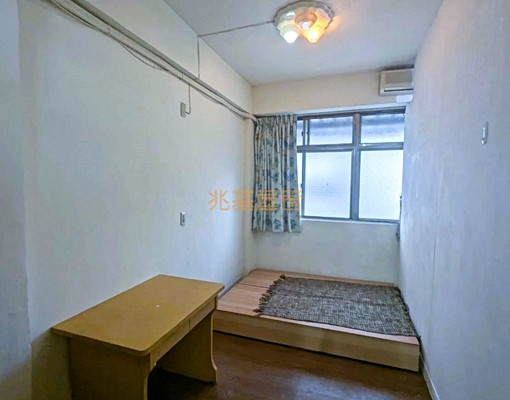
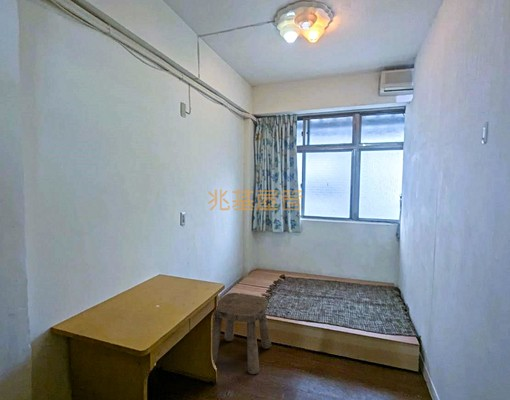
+ stool [212,292,272,375]
